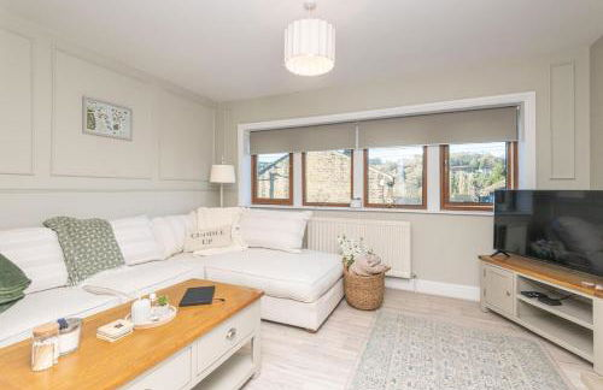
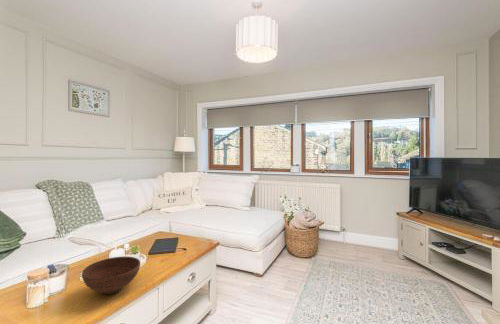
+ bowl [81,256,141,295]
